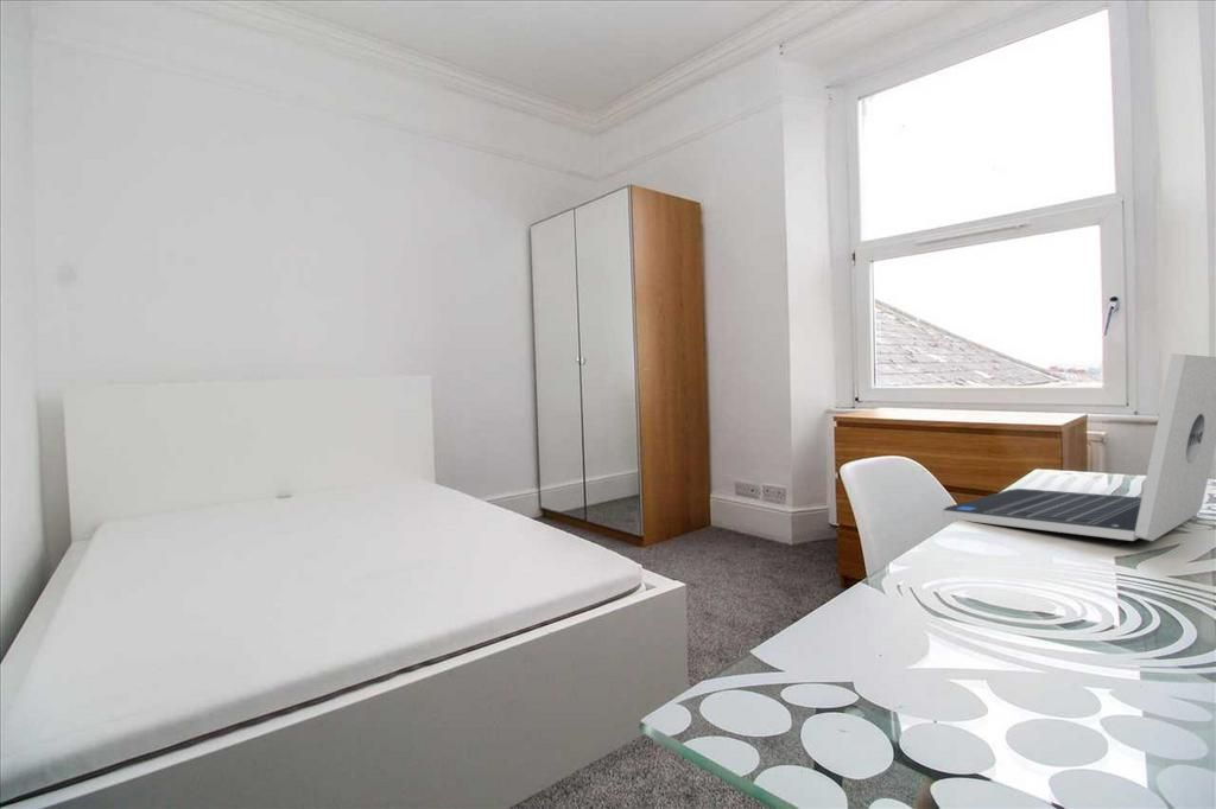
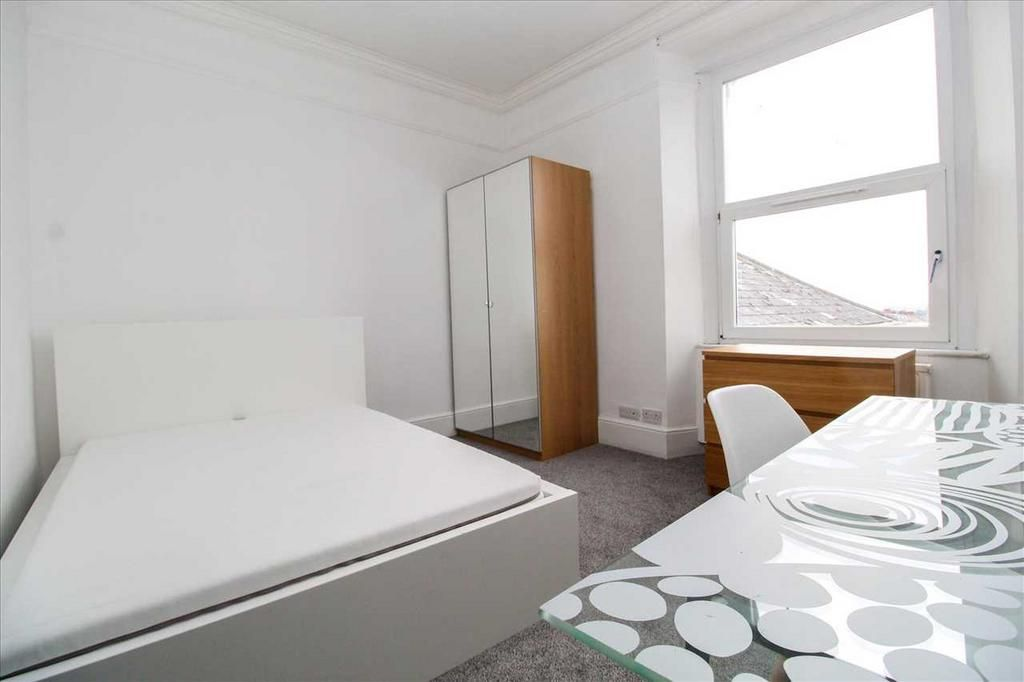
- laptop [942,353,1216,542]
